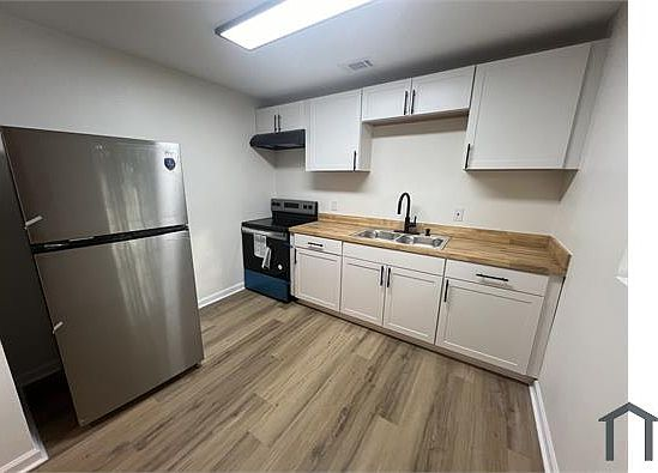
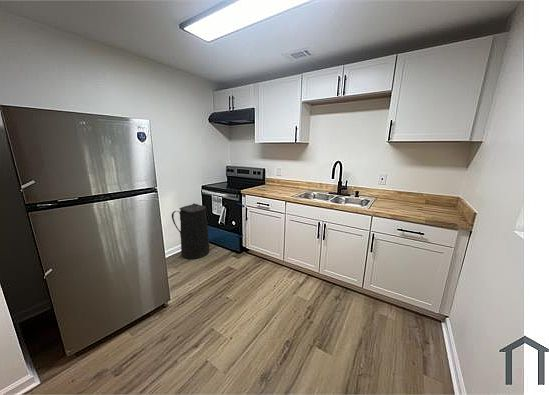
+ trash can [171,203,210,260]
